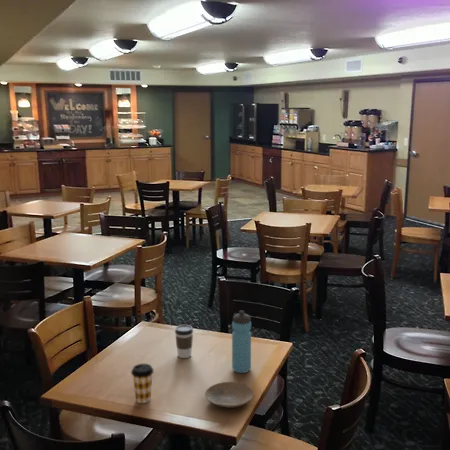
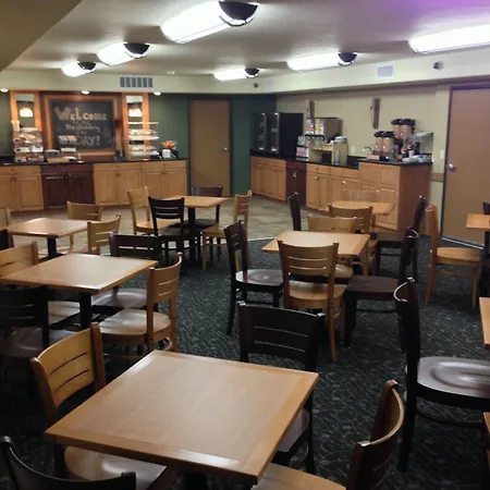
- coffee cup [174,324,194,359]
- coffee cup [130,363,155,404]
- plate [204,381,255,408]
- water bottle [231,310,252,374]
